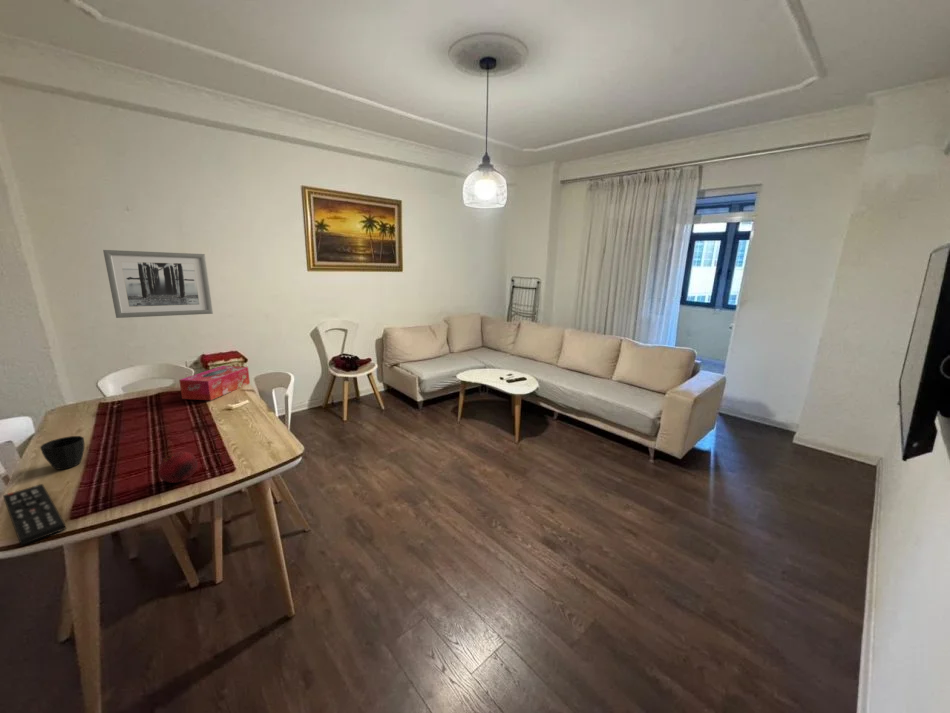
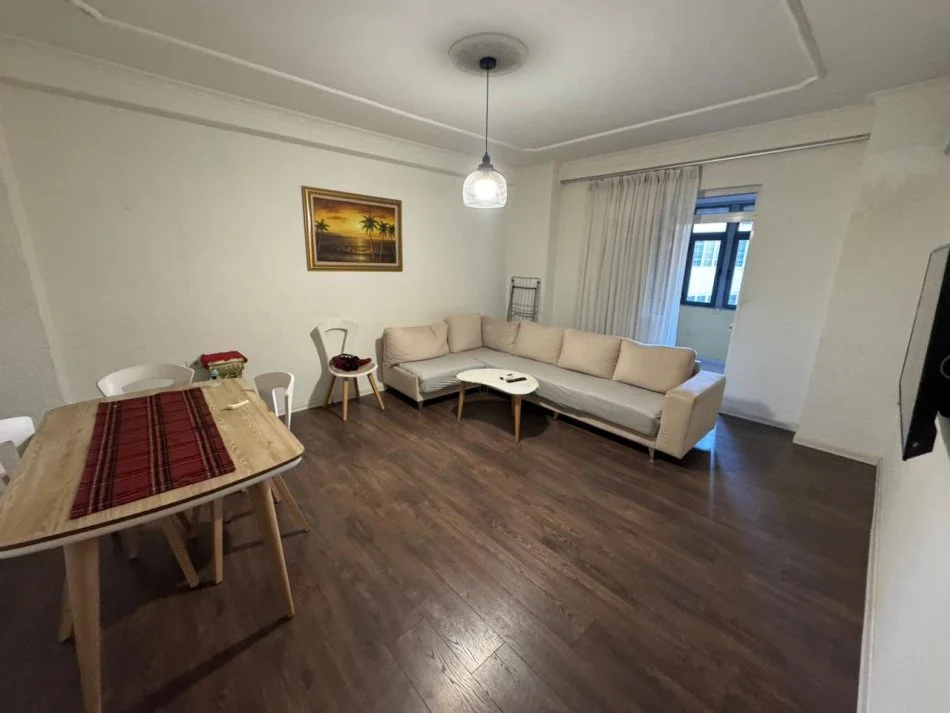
- remote control [2,483,67,547]
- tissue box [178,365,251,401]
- wall art [102,249,214,319]
- fruit [158,451,199,484]
- cup [39,435,85,471]
